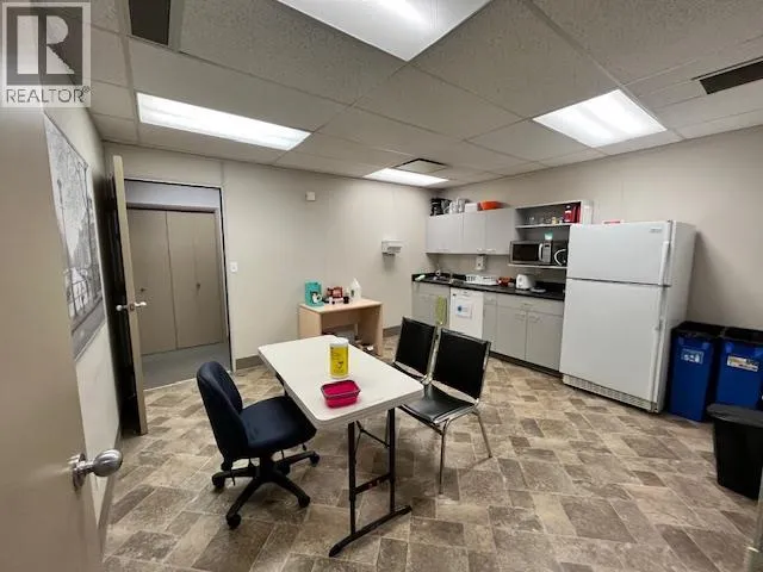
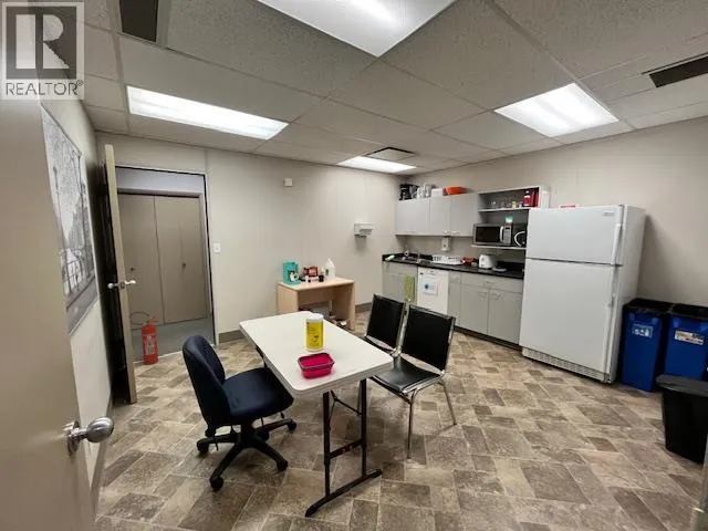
+ fire extinguisher [128,311,159,366]
